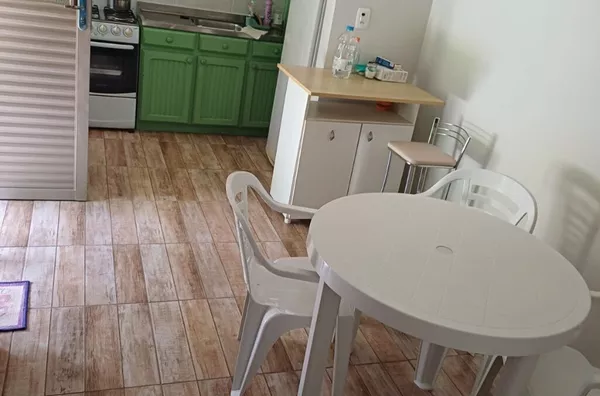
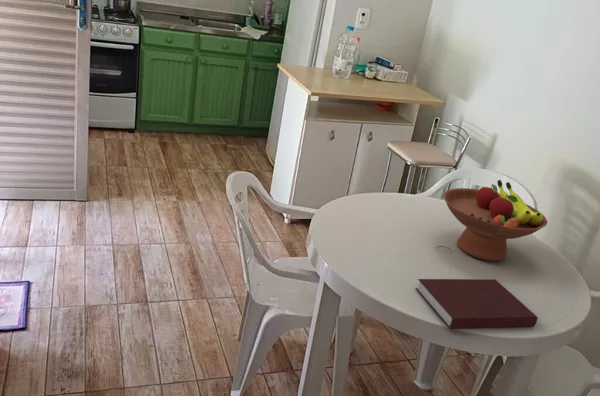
+ notebook [414,278,538,330]
+ fruit bowl [442,179,548,262]
